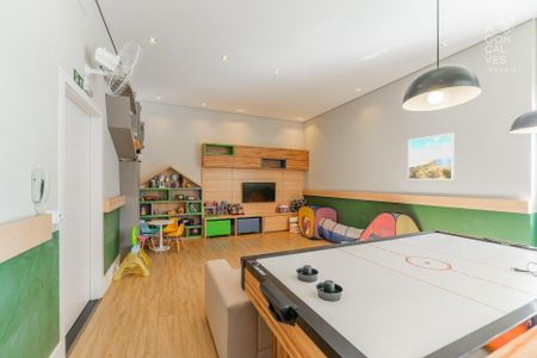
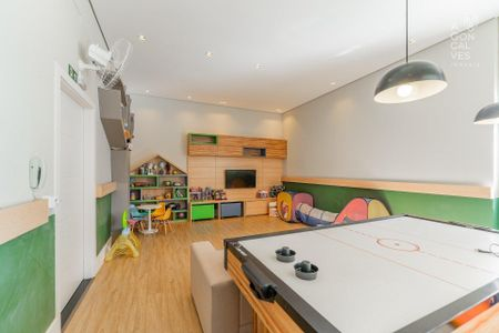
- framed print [407,131,455,180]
